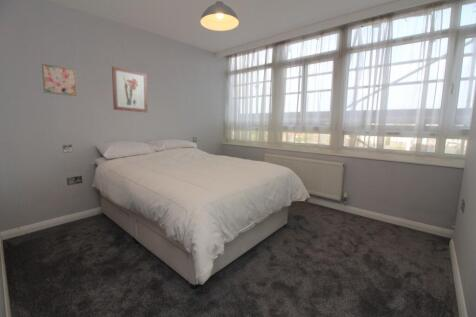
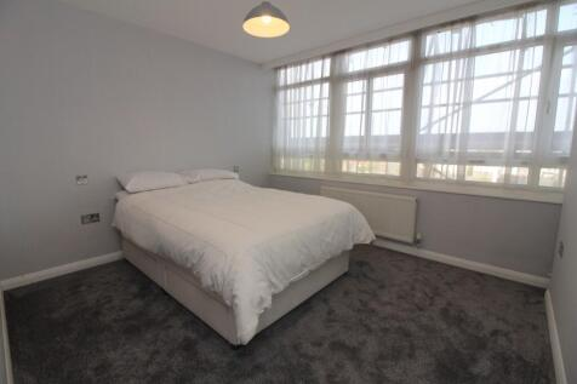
- wall art [111,66,148,113]
- wall art [41,63,78,97]
